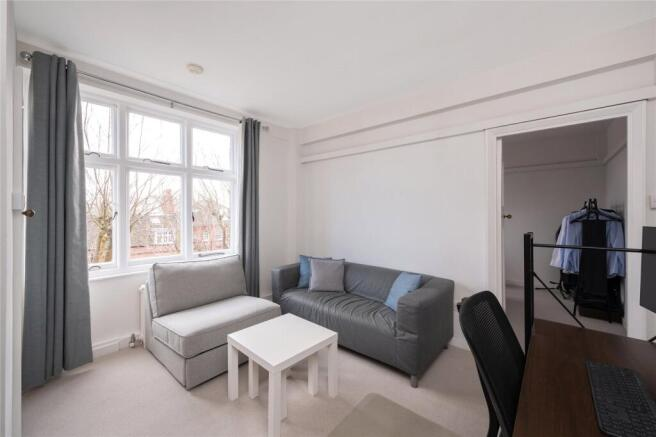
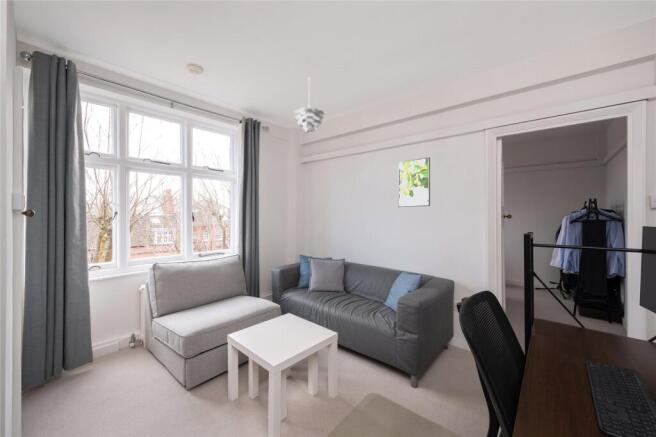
+ pendant light [293,77,326,134]
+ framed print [397,156,431,208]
